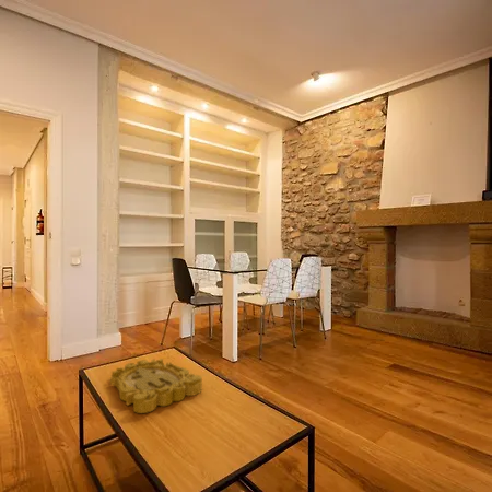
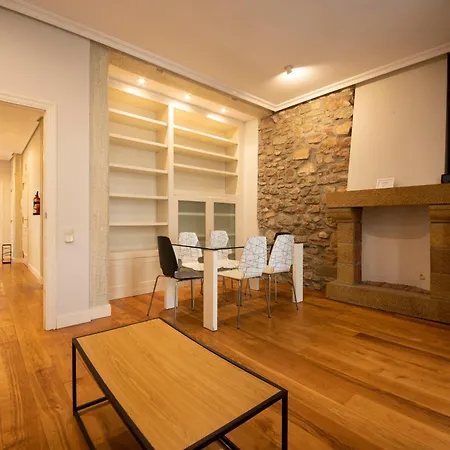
- decorative tray [109,358,203,414]
